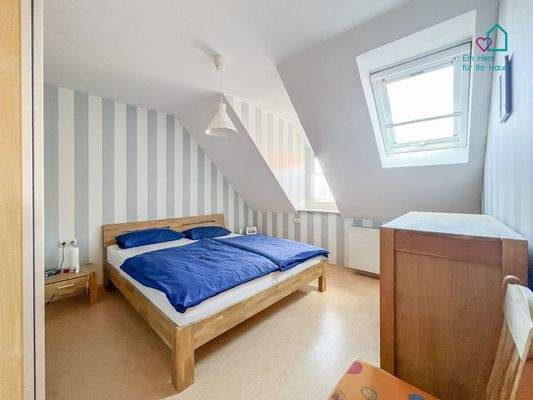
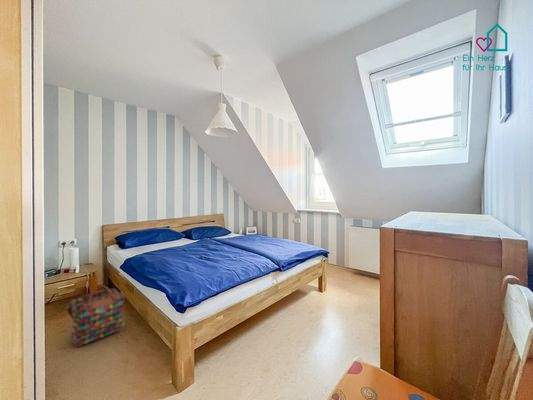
+ backpack [66,284,126,348]
